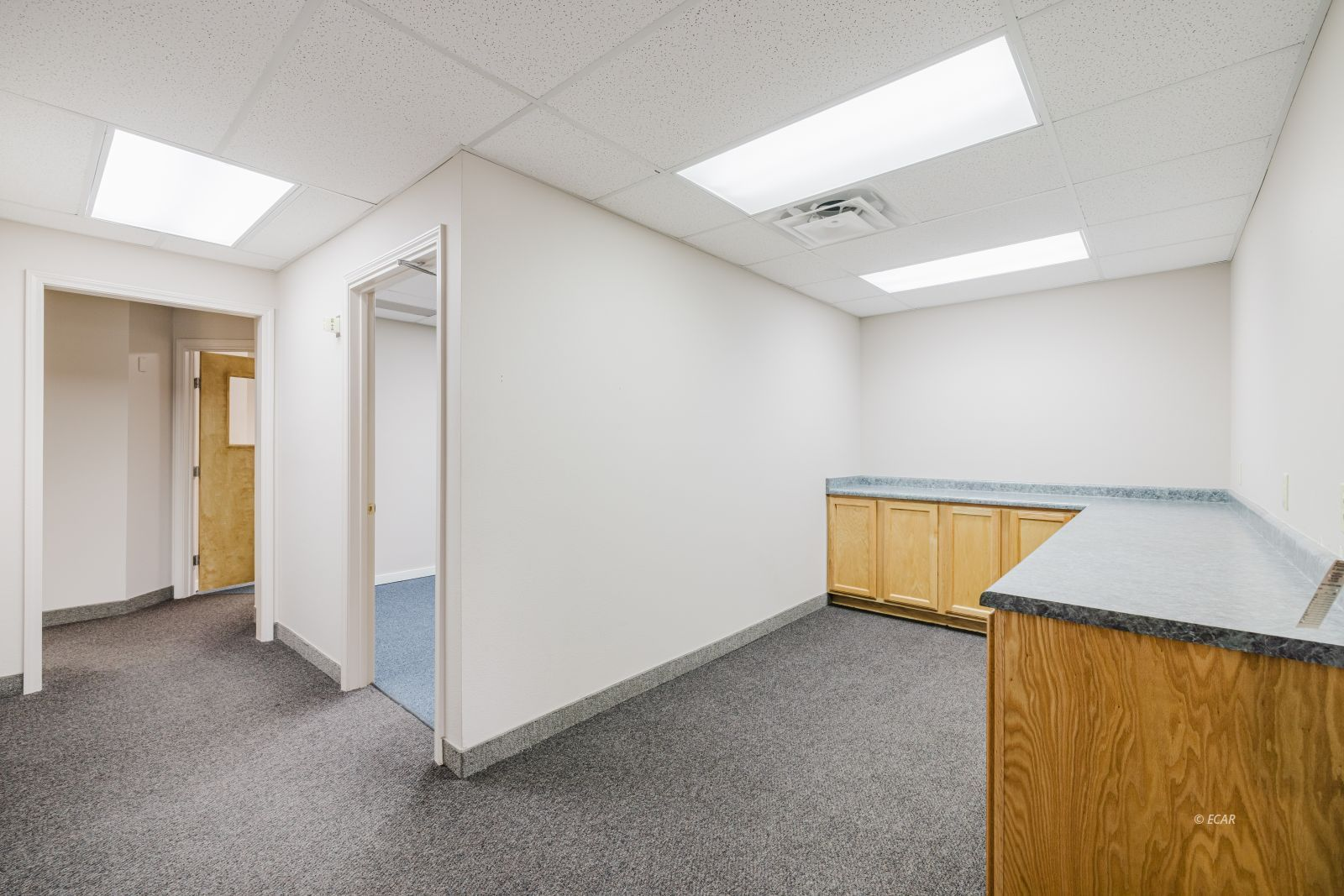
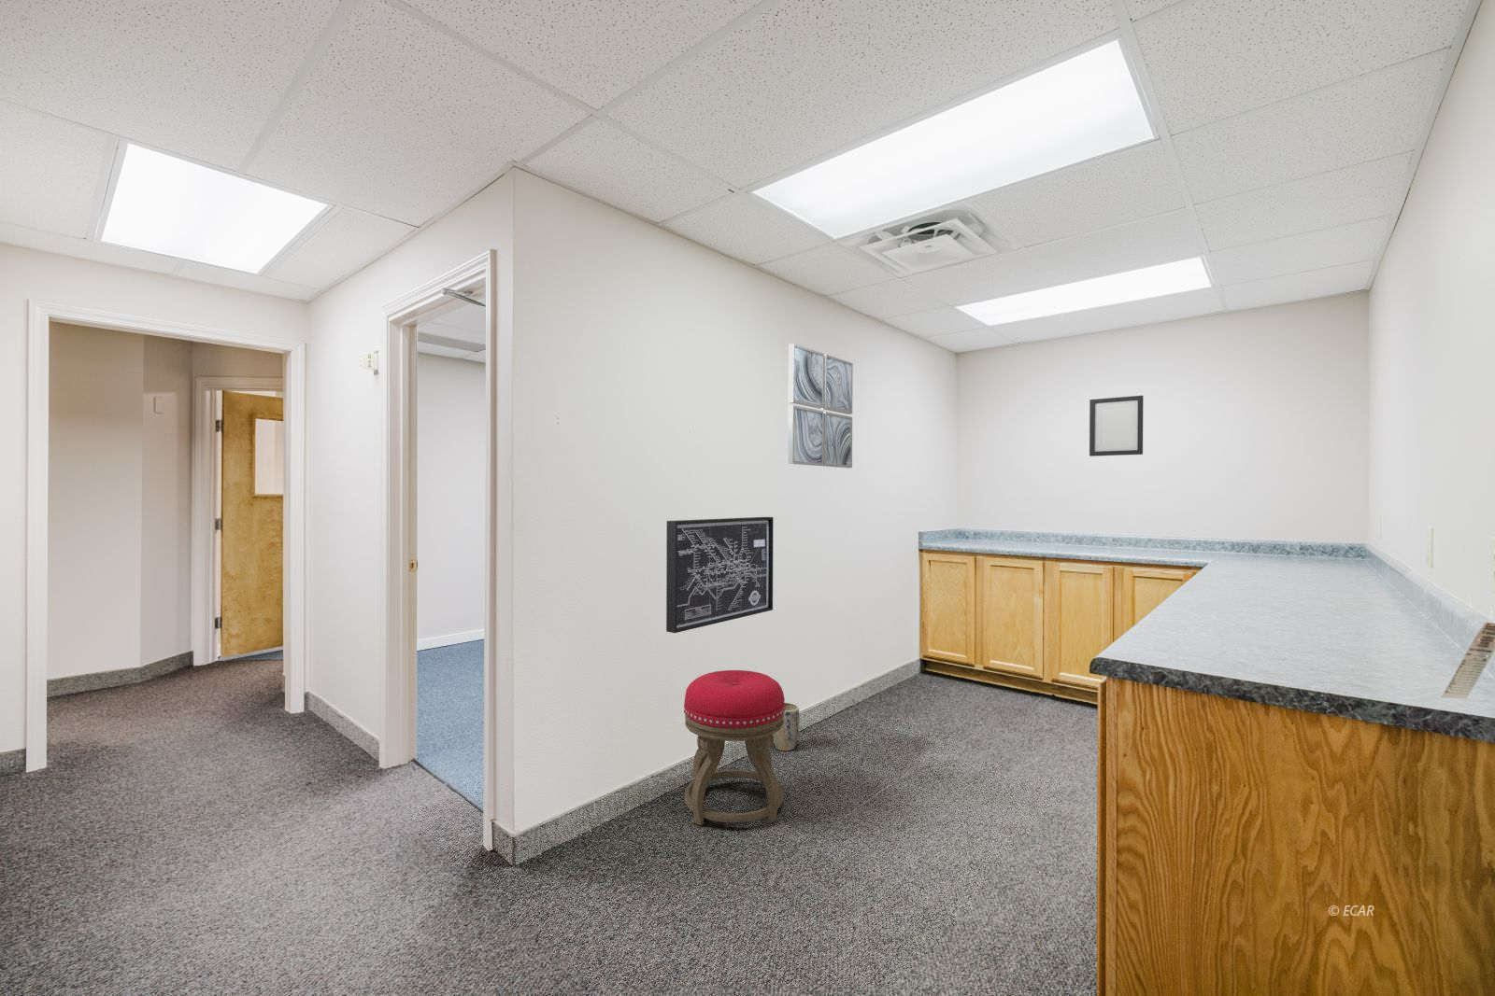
+ picture frame [1089,395,1145,457]
+ wall art [665,516,774,634]
+ wall art [788,342,854,469]
+ plant pot [773,701,800,751]
+ stool [683,669,785,827]
